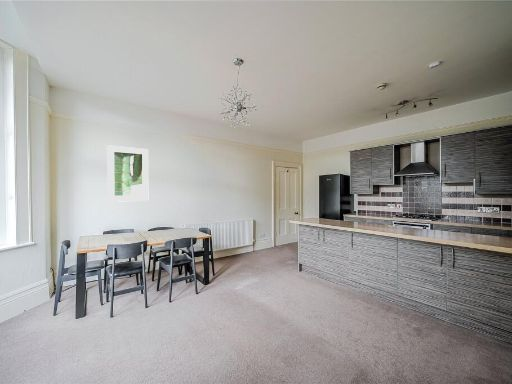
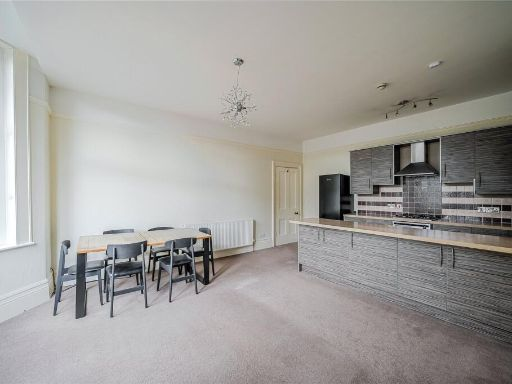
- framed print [106,144,149,203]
